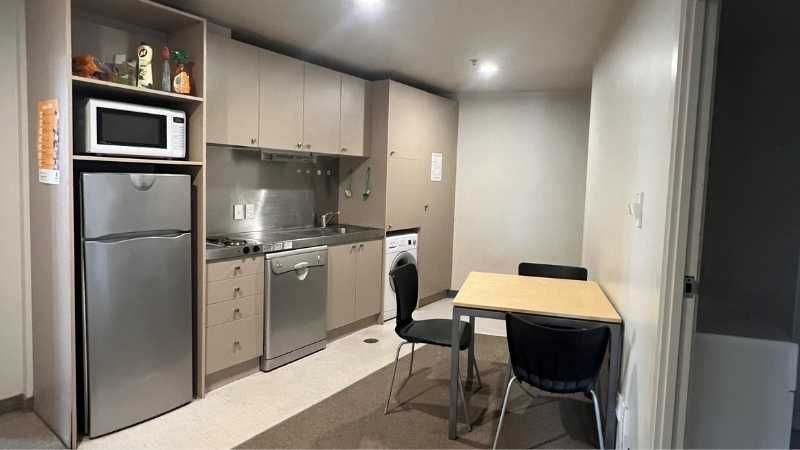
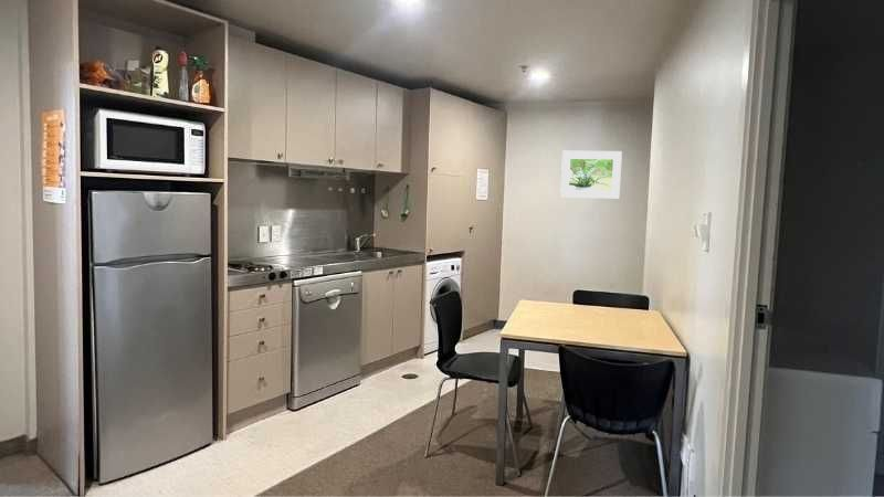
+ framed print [559,150,623,200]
